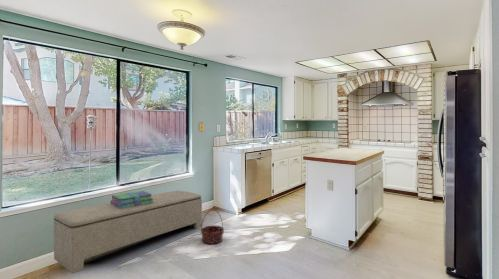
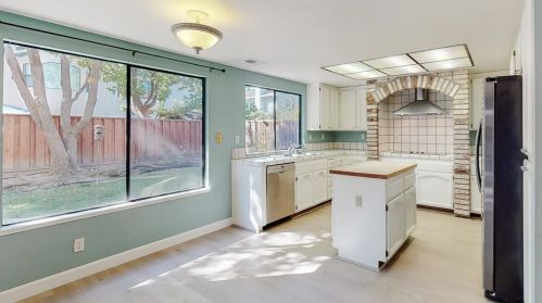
- basket [200,208,225,245]
- bench [53,190,203,274]
- stack of books [110,190,153,209]
